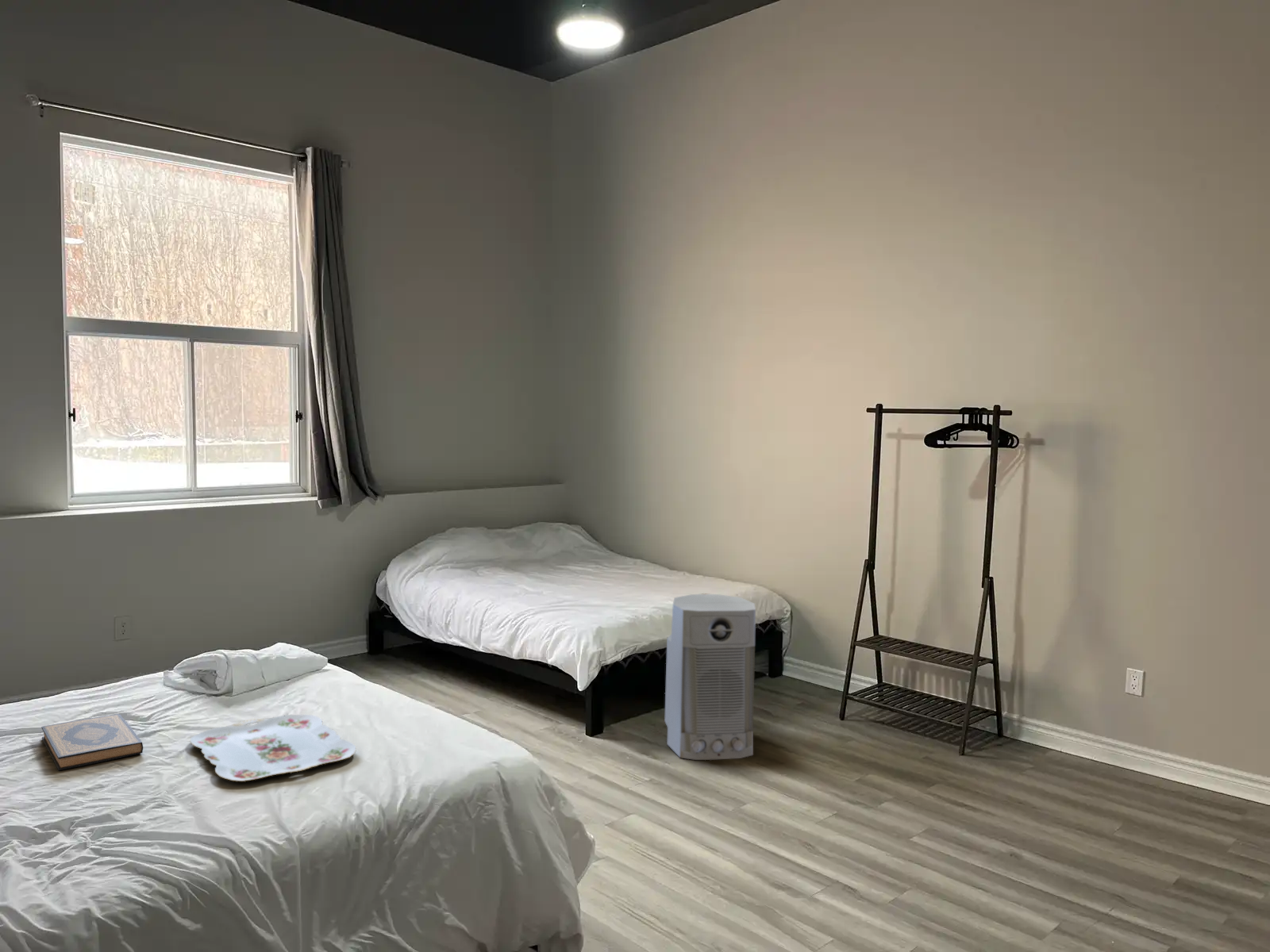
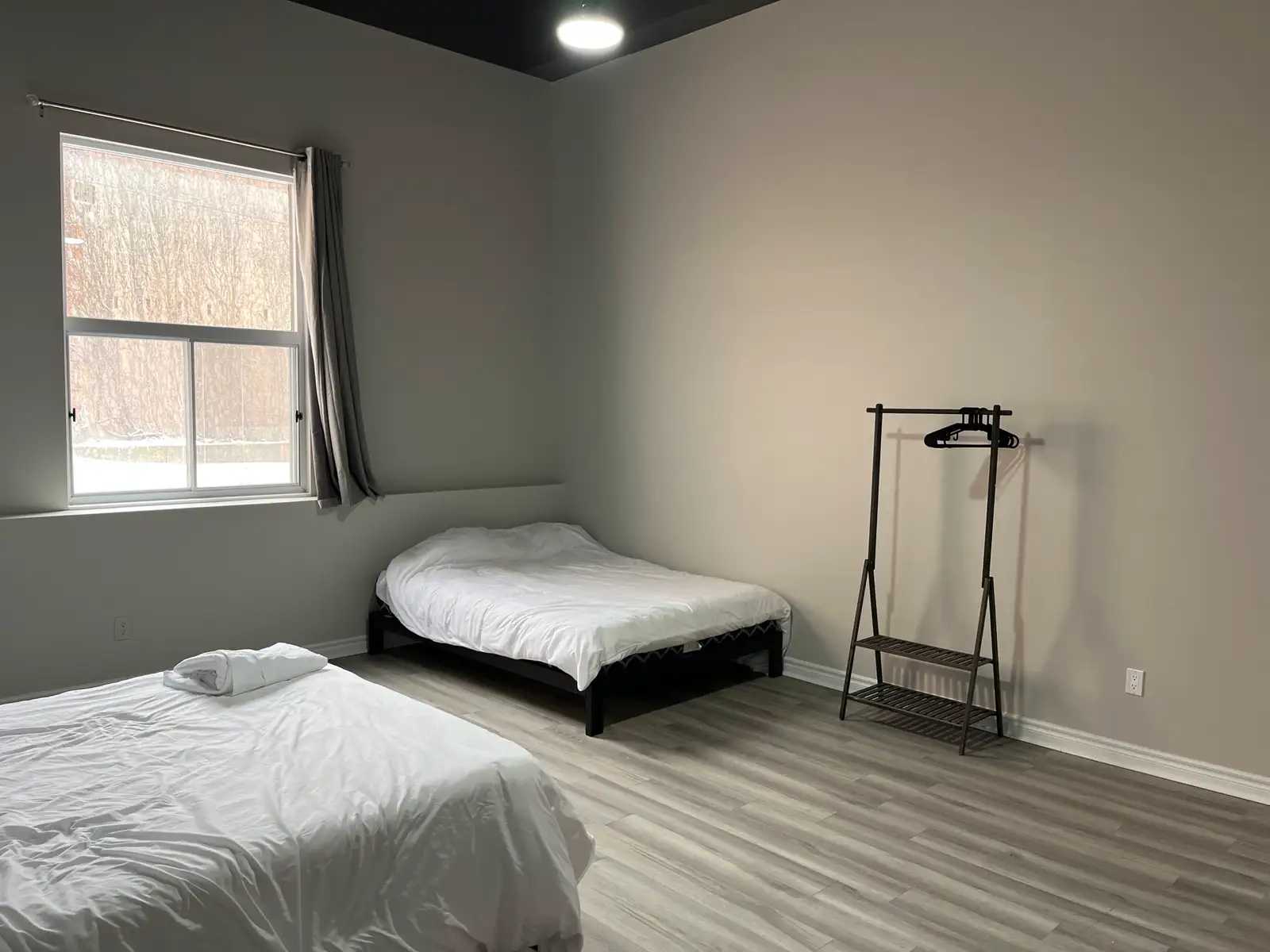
- hardback book [41,713,144,771]
- serving tray [189,714,357,782]
- air purifier [664,593,756,761]
